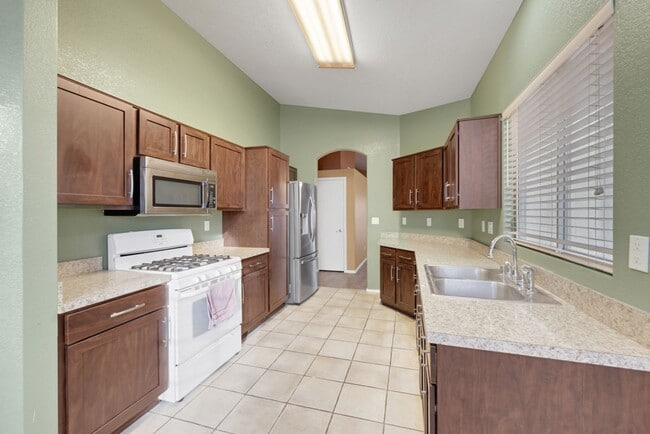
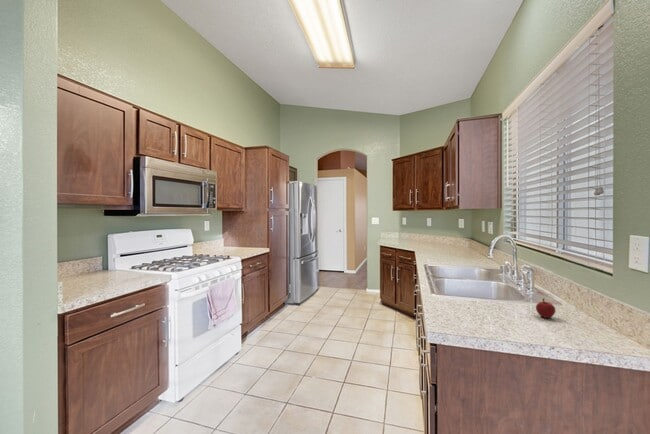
+ apple [535,297,557,319]
